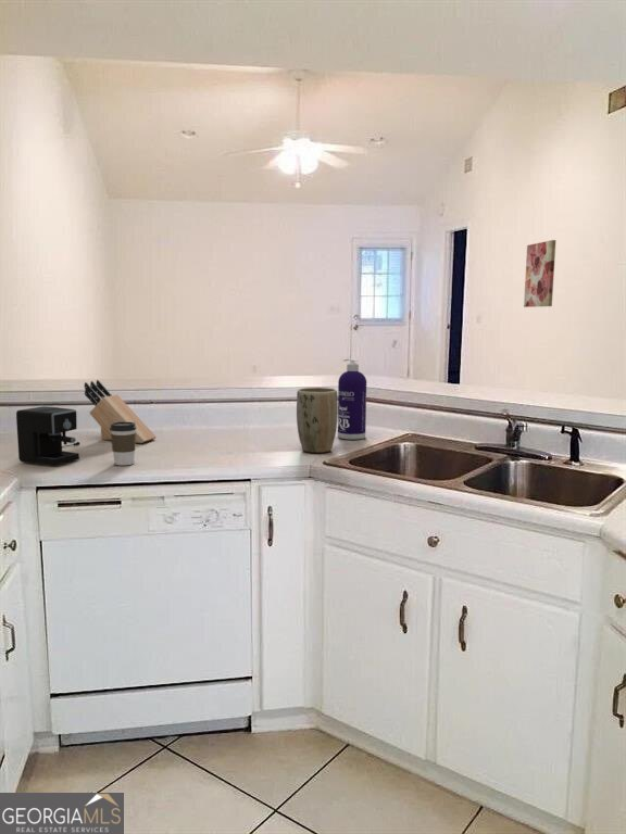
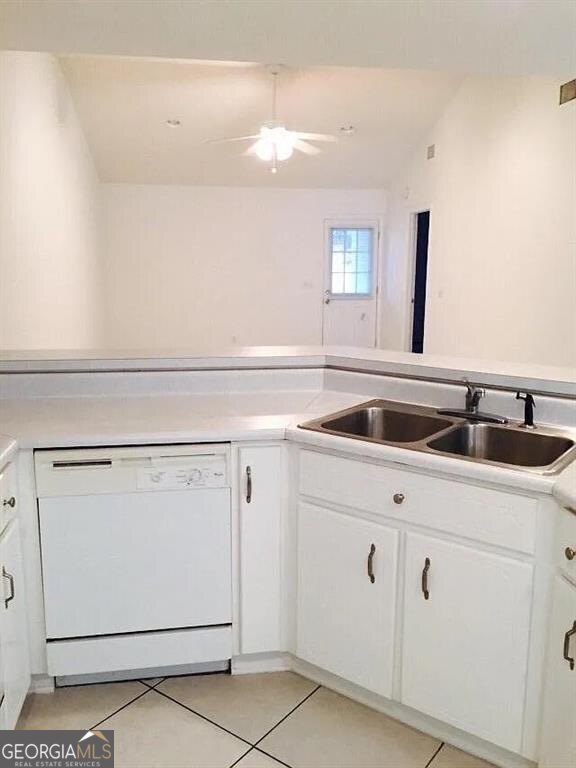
- spray bottle [337,357,367,441]
- coffee maker [15,405,80,467]
- plant pot [296,387,338,454]
- wall art [523,239,556,308]
- knife block [84,379,158,444]
- coffee cup [110,422,137,466]
